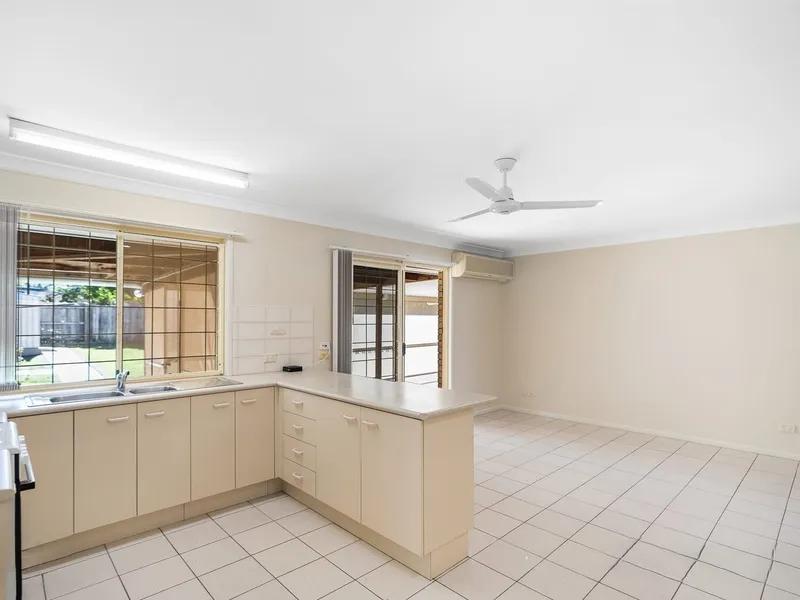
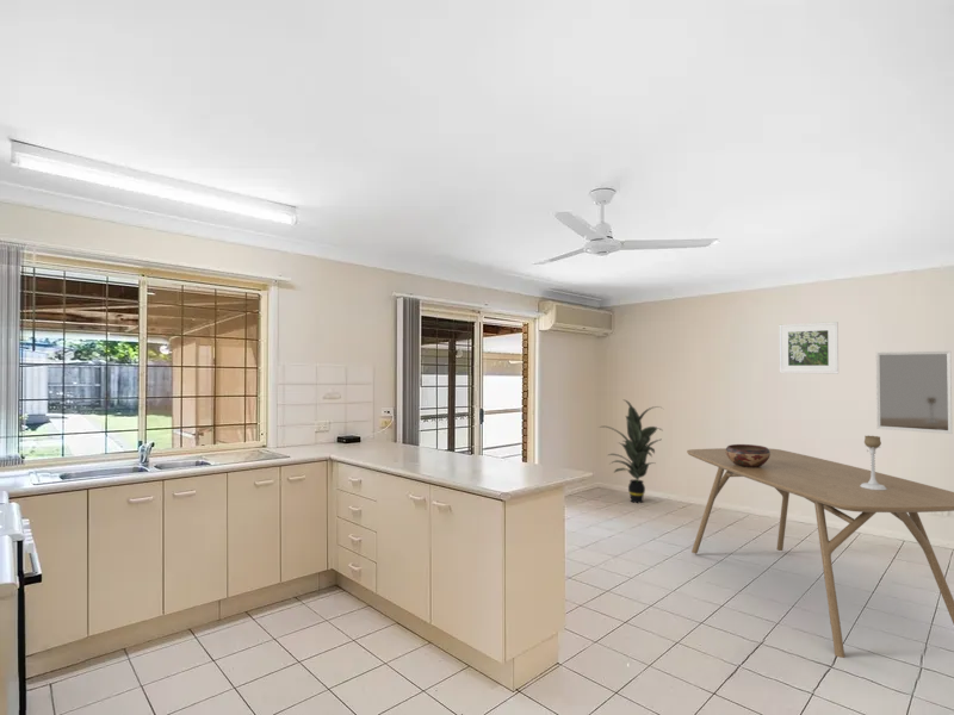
+ decorative bowl [725,443,770,467]
+ home mirror [875,350,953,435]
+ indoor plant [597,399,664,504]
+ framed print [779,321,840,375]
+ dining table [686,447,954,659]
+ candle holder [860,435,887,490]
